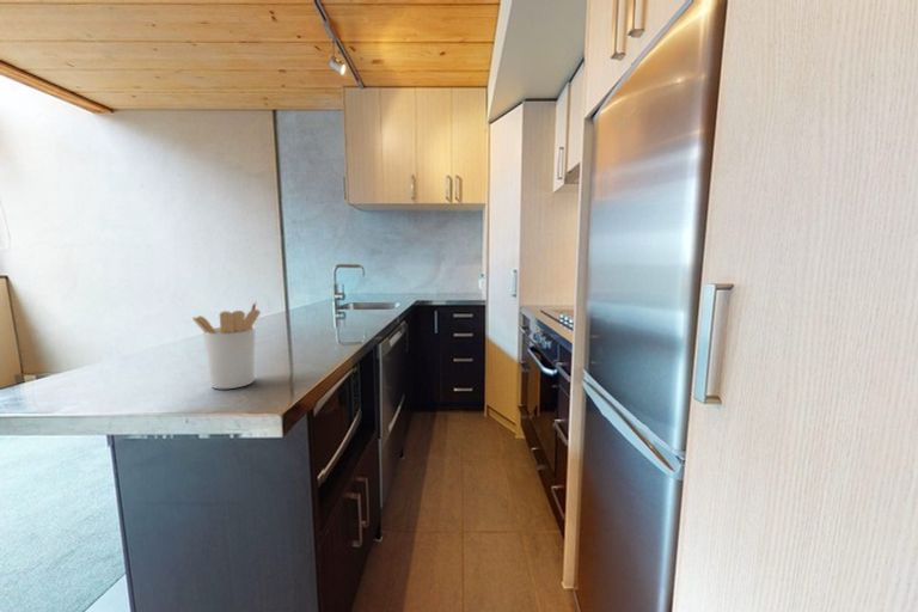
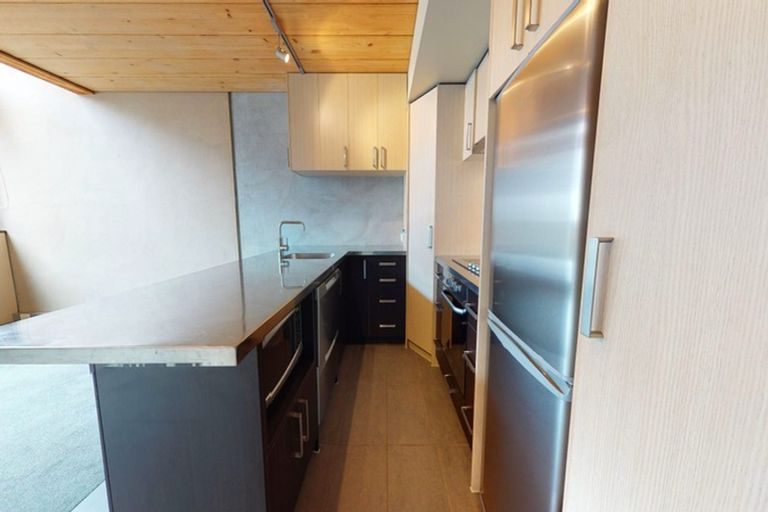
- utensil holder [191,300,262,390]
